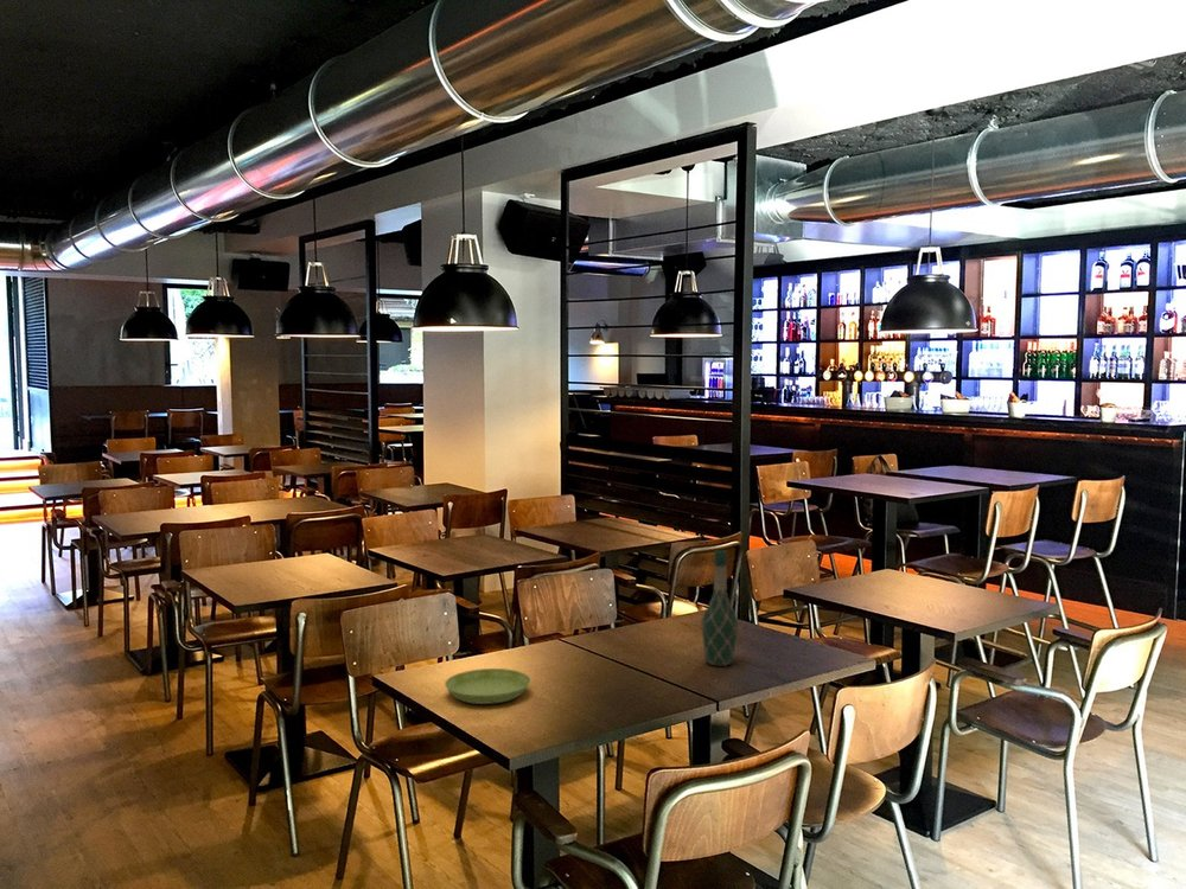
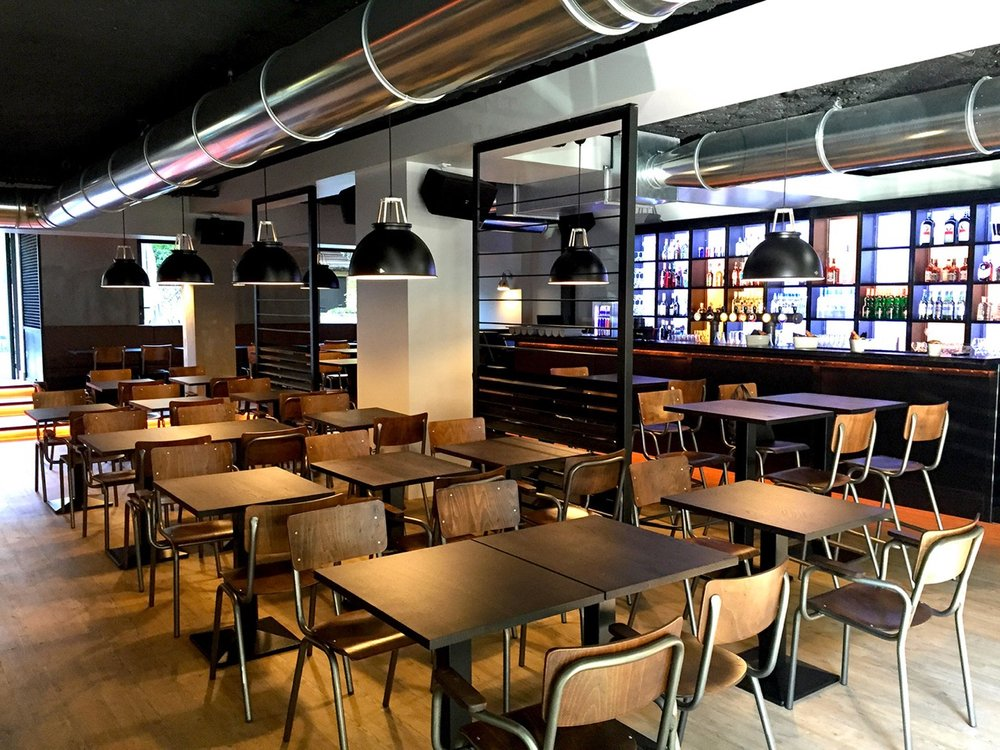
- saucer [444,667,531,705]
- wine bottle [701,549,739,667]
